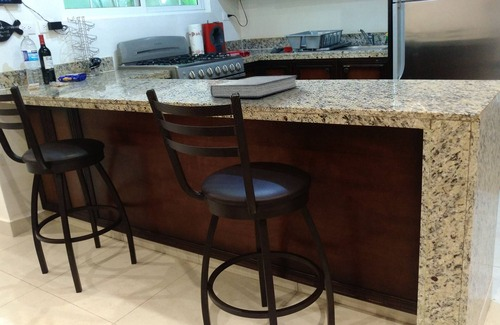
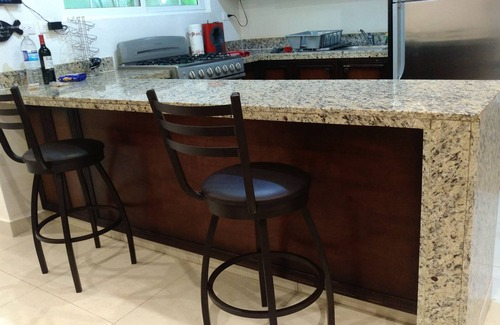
- book [209,74,299,98]
